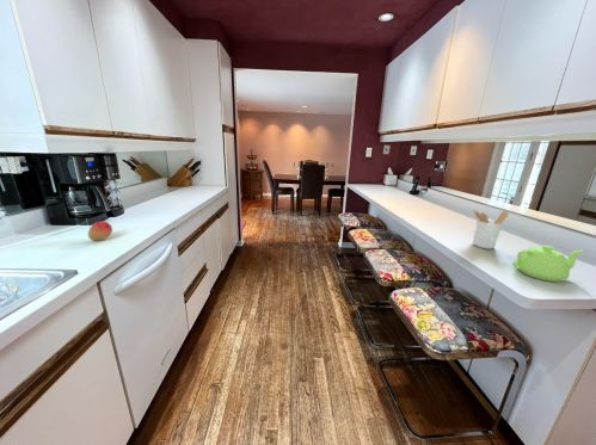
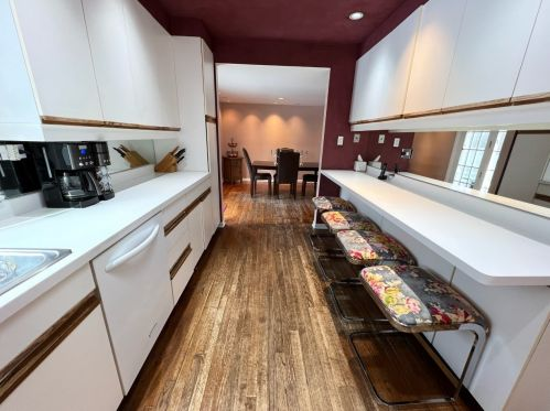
- utensil holder [472,209,510,251]
- fruit [87,220,113,242]
- teapot [511,245,584,283]
